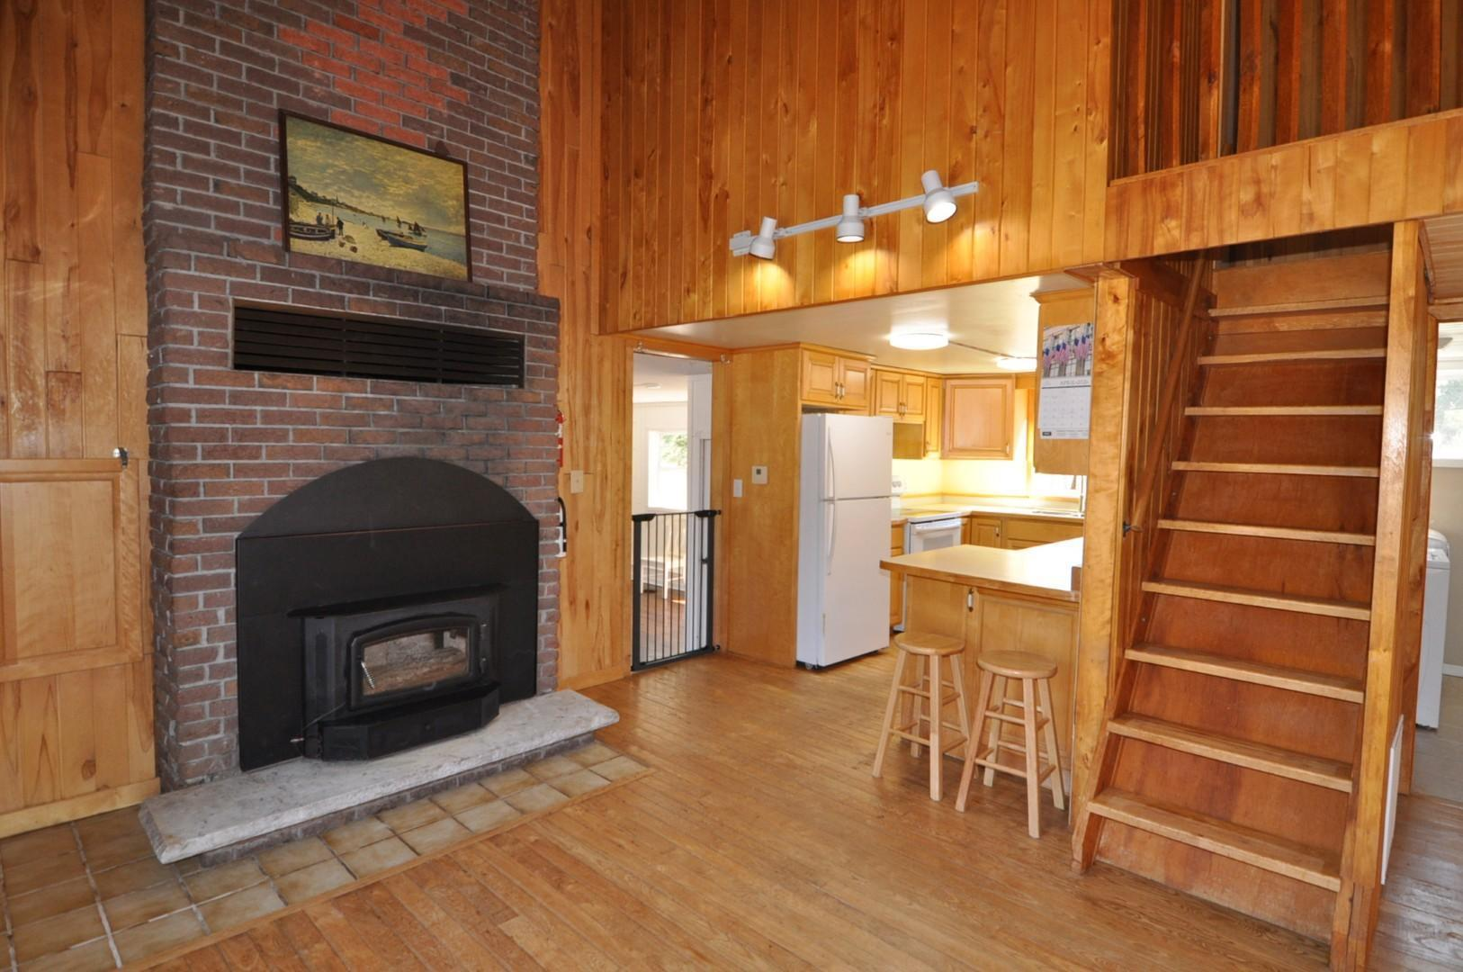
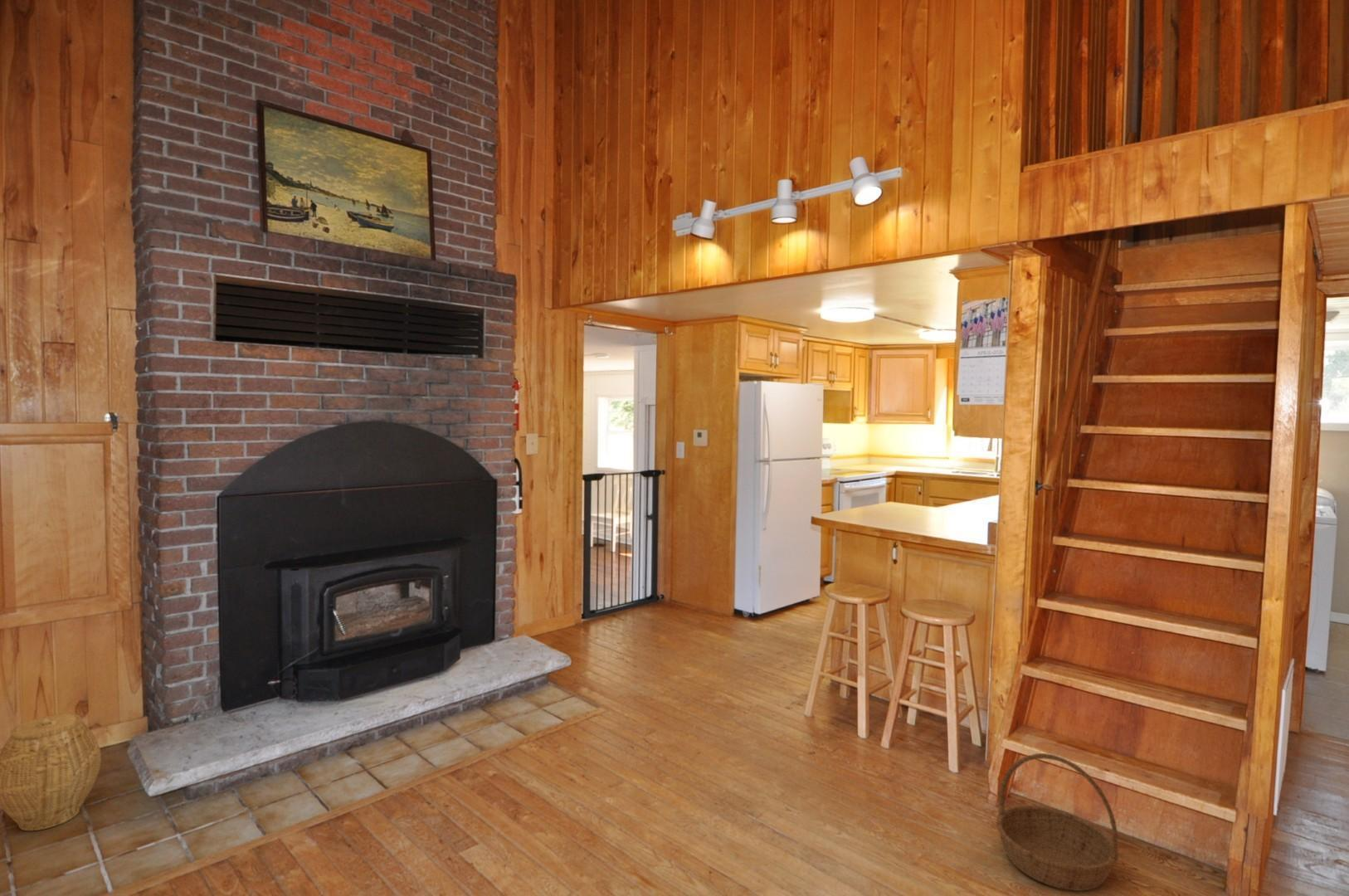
+ woven basket [0,713,102,831]
+ basket [996,752,1119,892]
